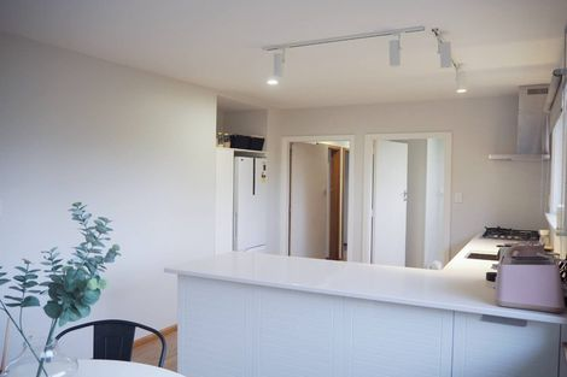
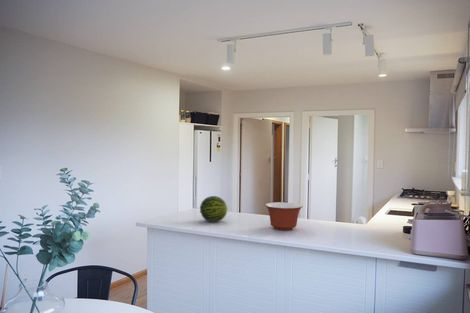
+ fruit [199,195,228,223]
+ mixing bowl [265,201,303,231]
